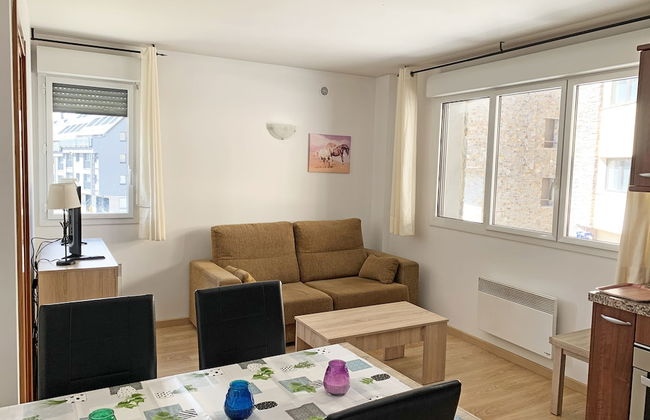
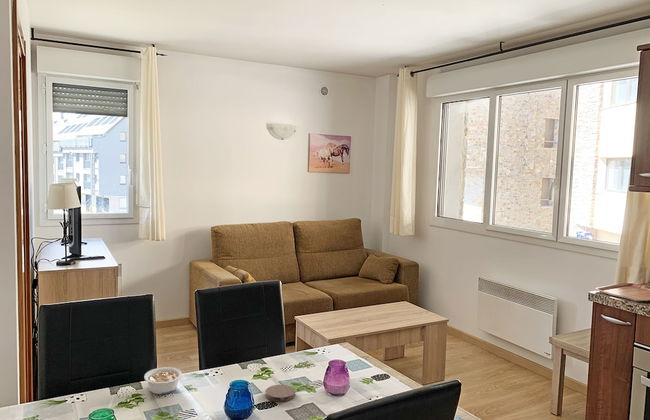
+ legume [143,366,183,395]
+ coaster [265,384,297,403]
